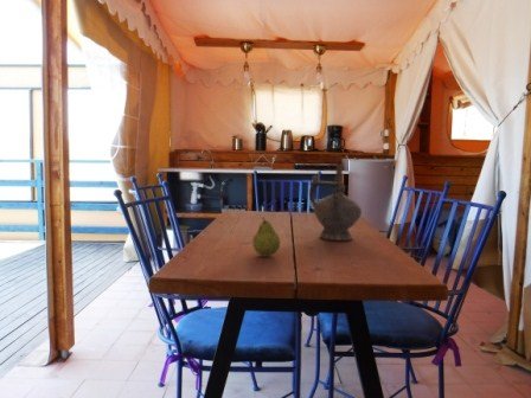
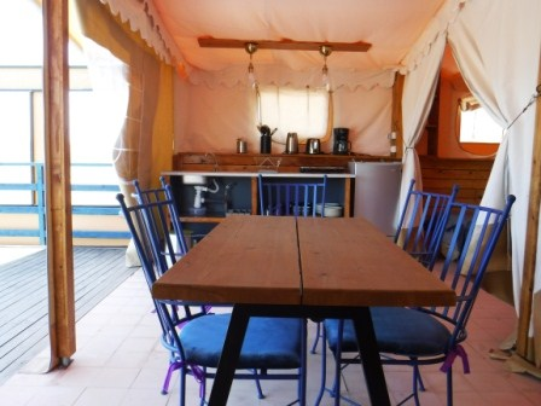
- ceremonial vessel [308,163,363,242]
- fruit [251,216,281,257]
